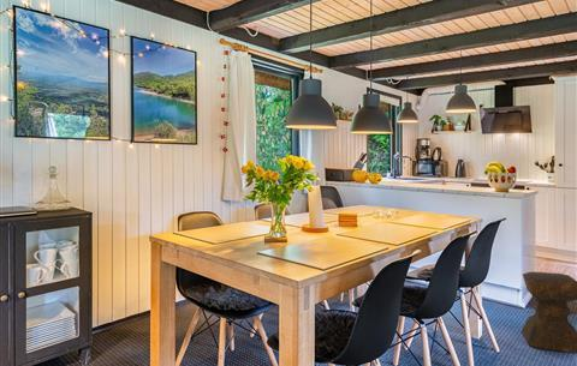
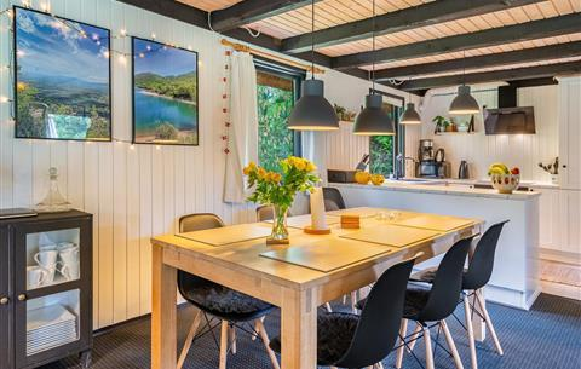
- stool [521,270,577,354]
